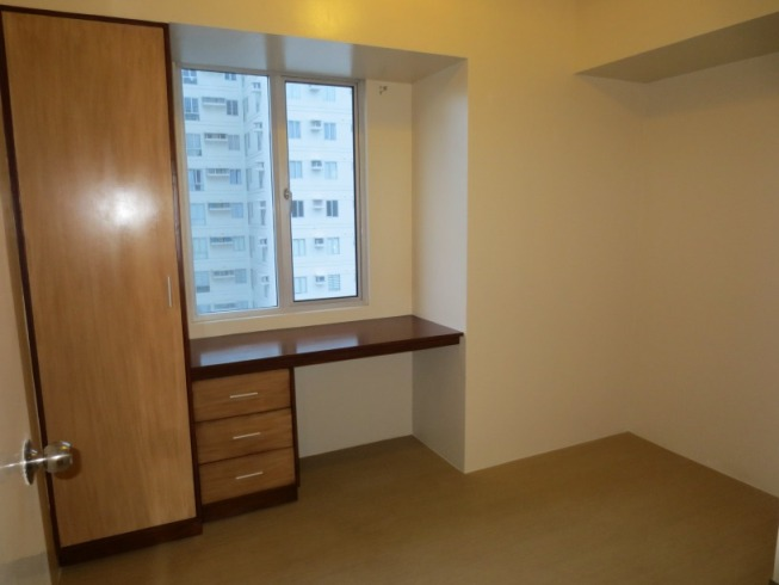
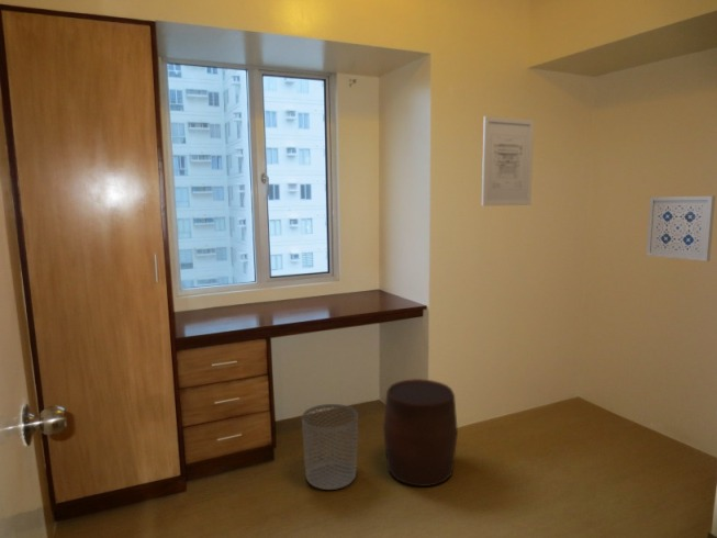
+ stool [382,378,459,487]
+ wall art [481,115,535,208]
+ waste bin [301,403,359,491]
+ wall art [645,195,716,262]
